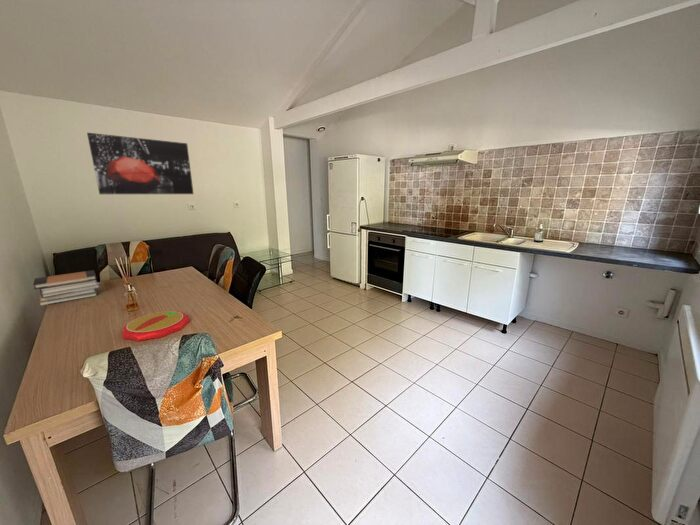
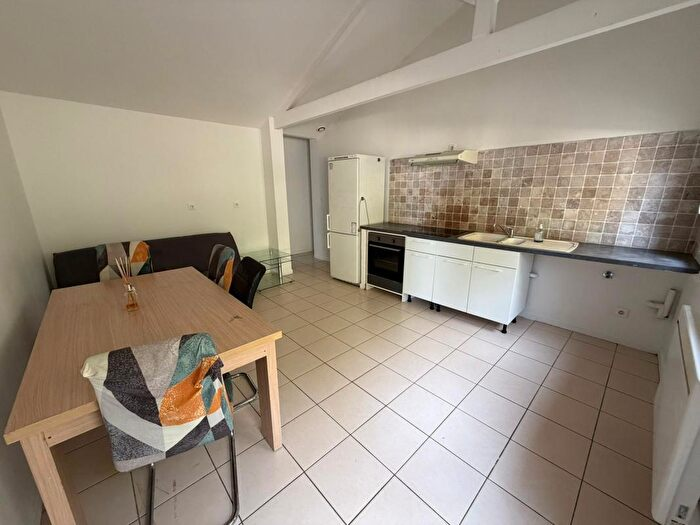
- wall art [86,132,195,195]
- plate [121,310,190,342]
- book stack [32,269,100,307]
